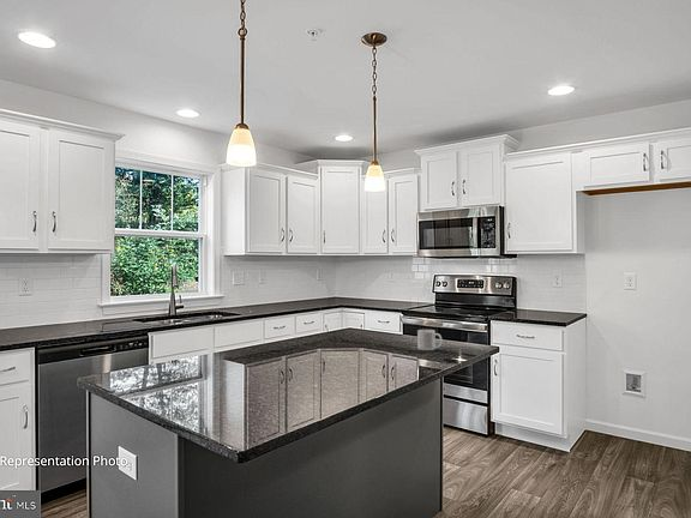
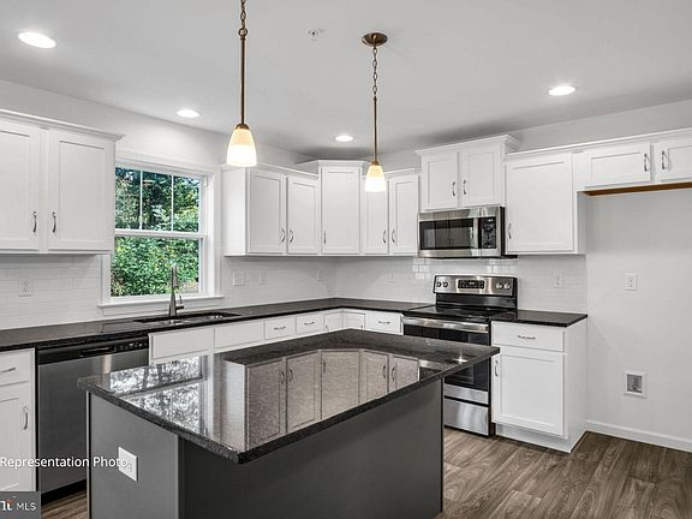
- mug [416,329,443,351]
